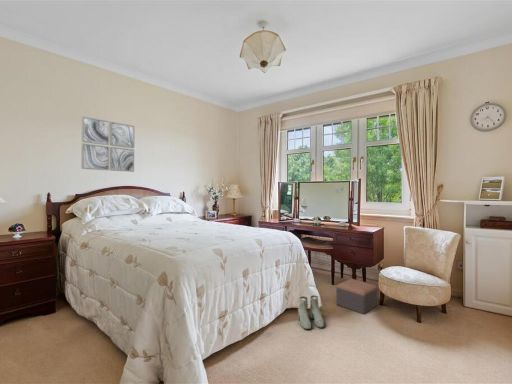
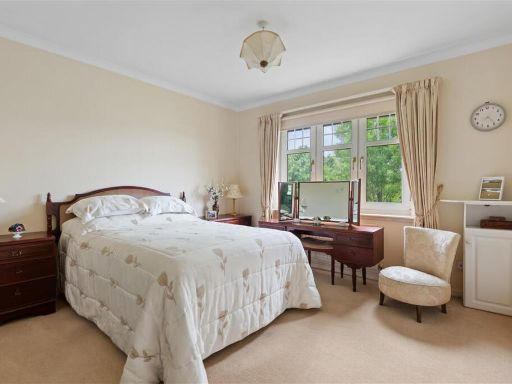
- wall art [80,115,136,173]
- footstool [335,278,378,315]
- boots [297,294,325,330]
